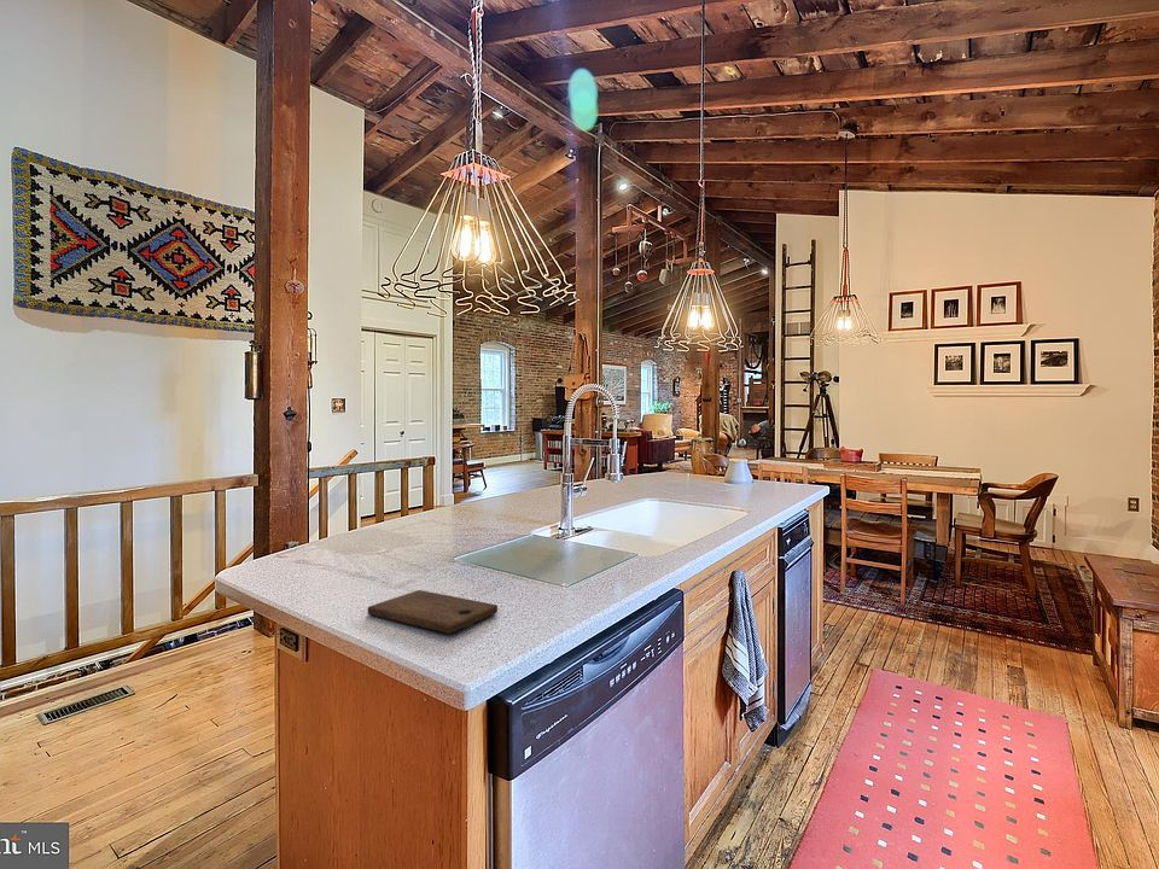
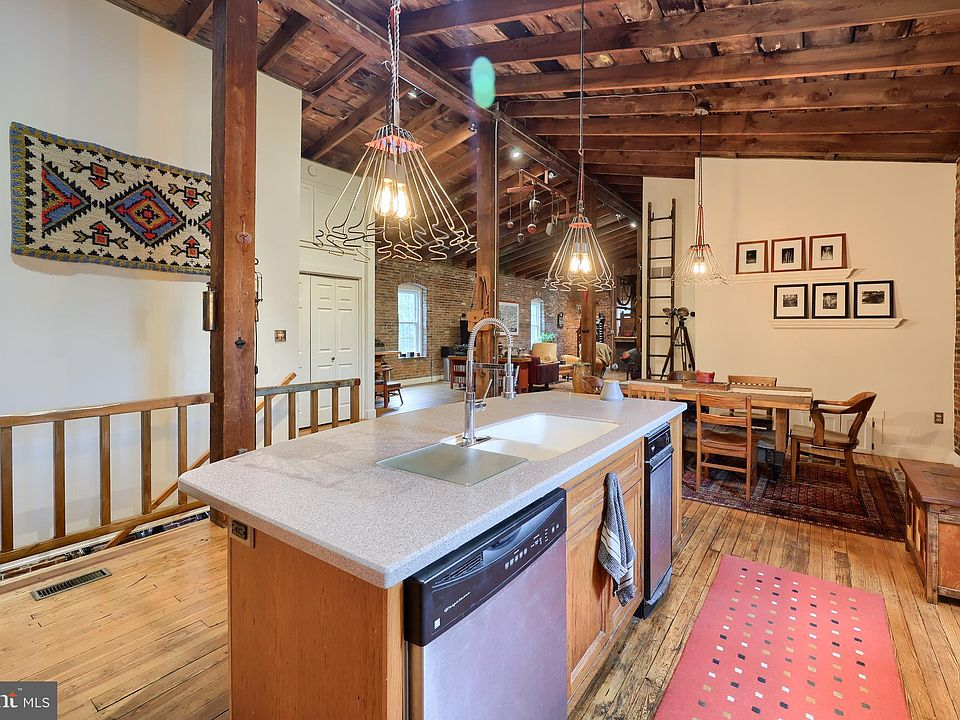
- cutting board [367,589,499,635]
